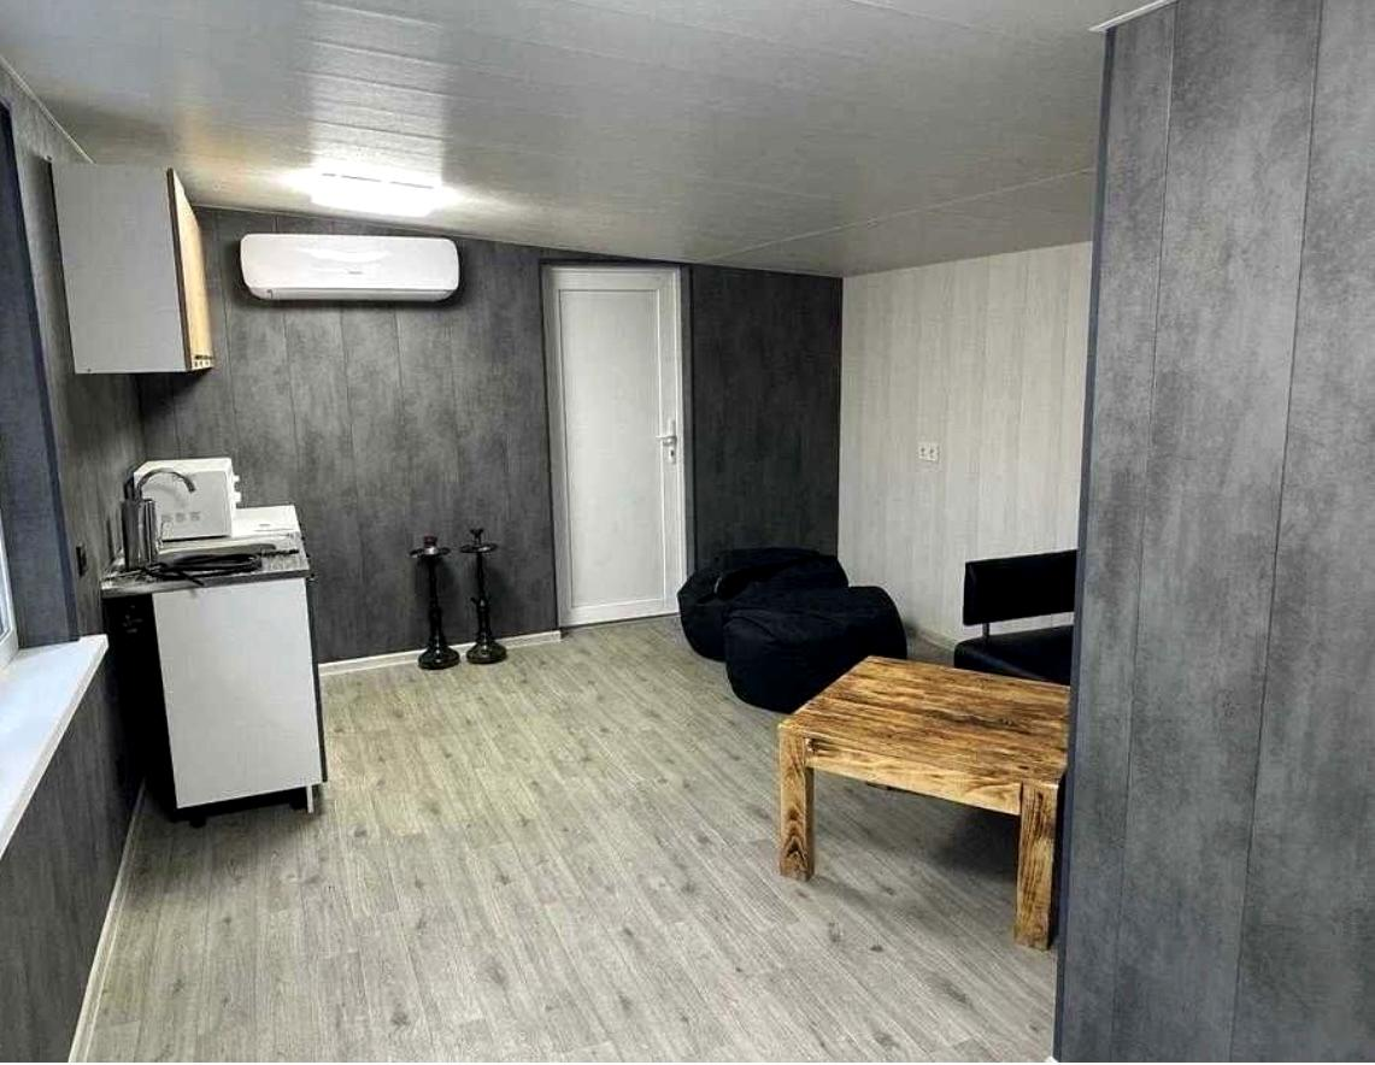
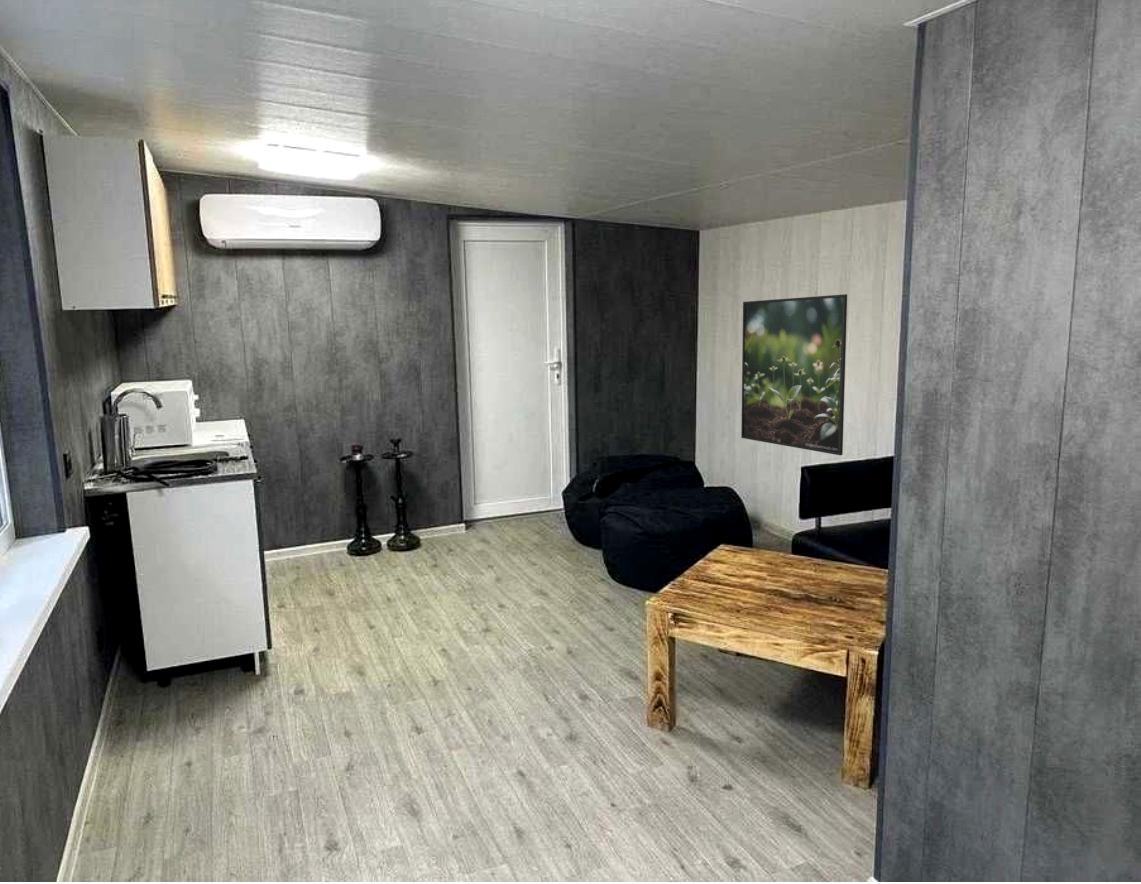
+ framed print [740,293,848,456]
